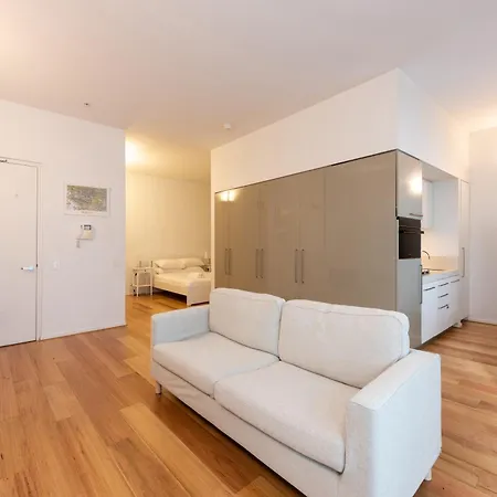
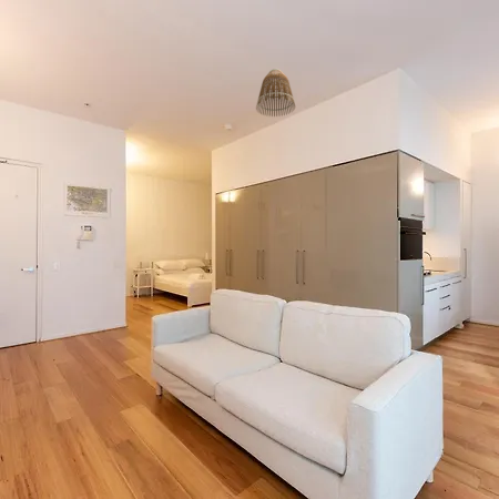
+ lamp shade [255,68,296,118]
